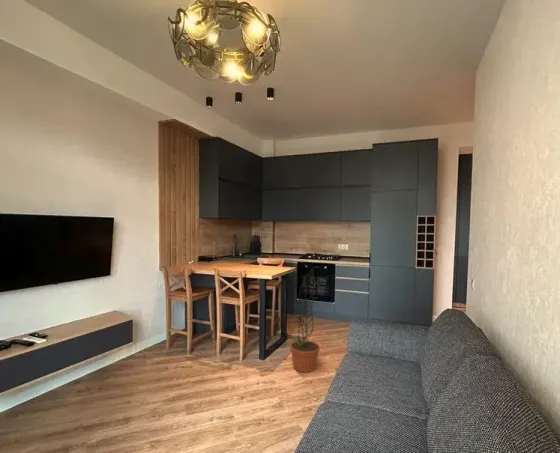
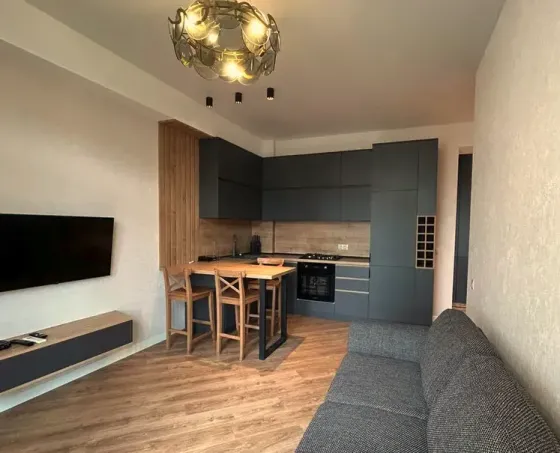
- decorative plant [289,267,321,374]
